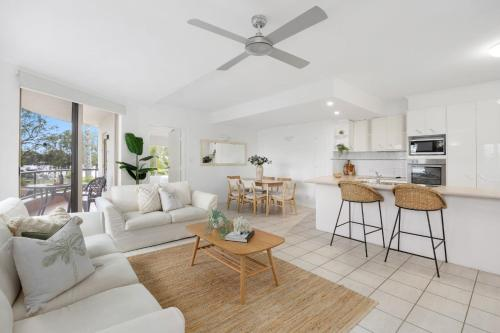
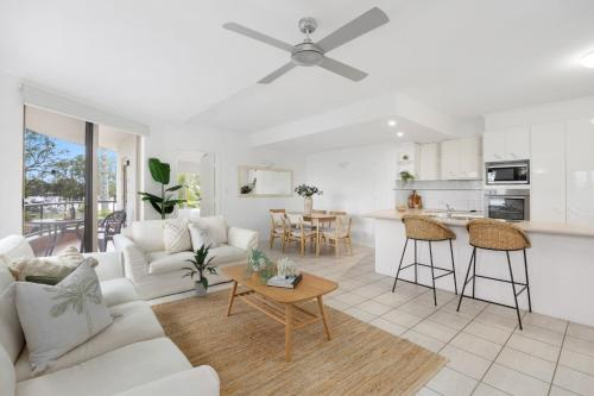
+ indoor plant [178,243,221,298]
